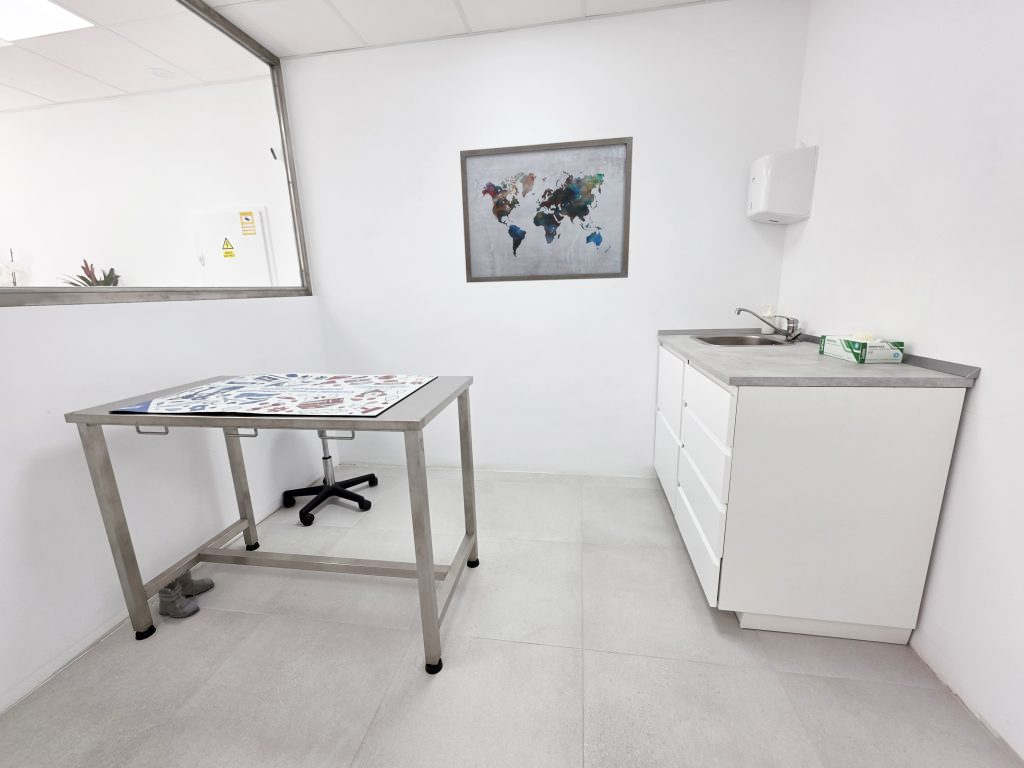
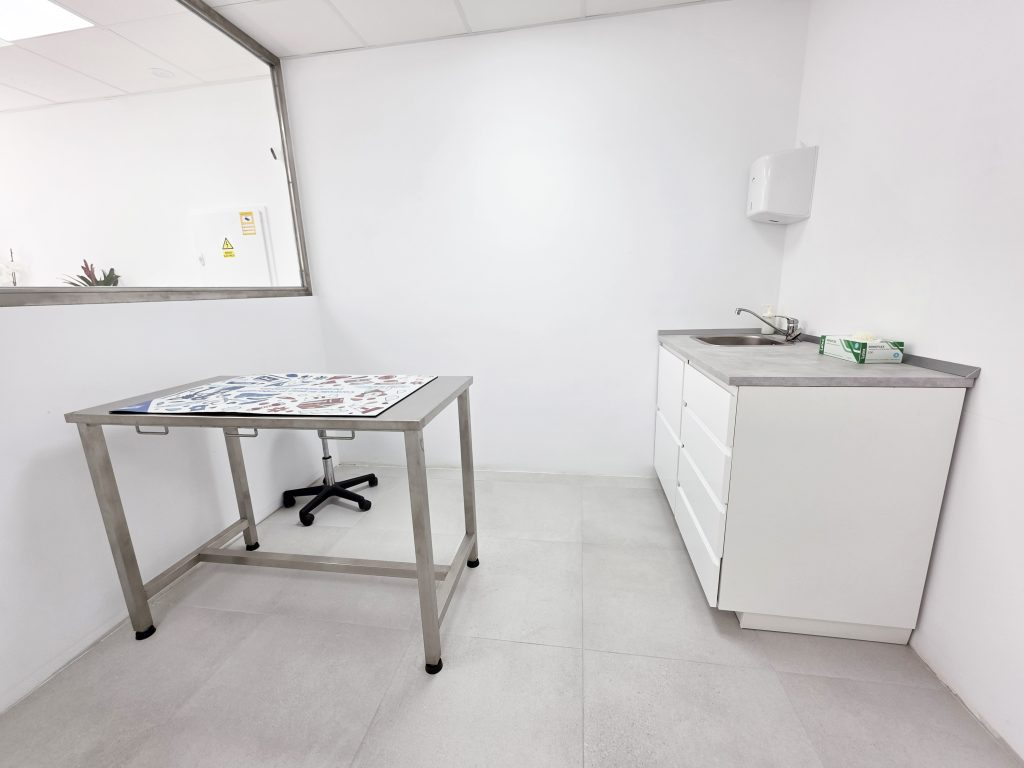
- boots [157,568,215,623]
- wall art [459,136,634,284]
